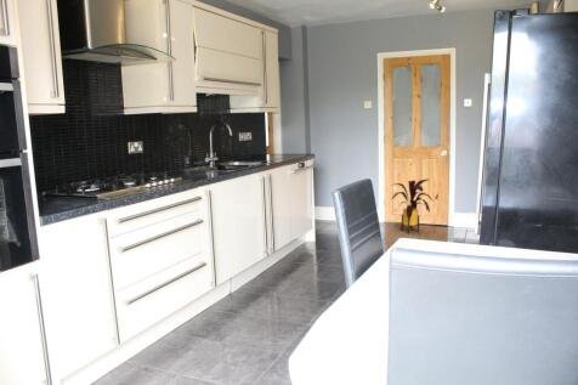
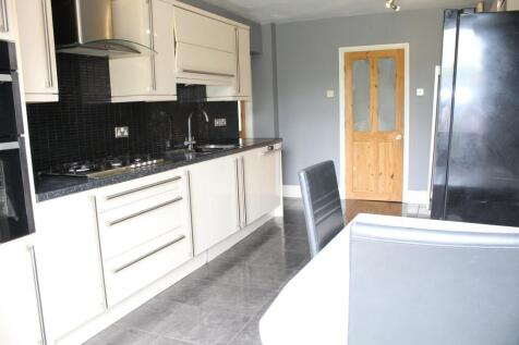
- house plant [390,179,435,234]
